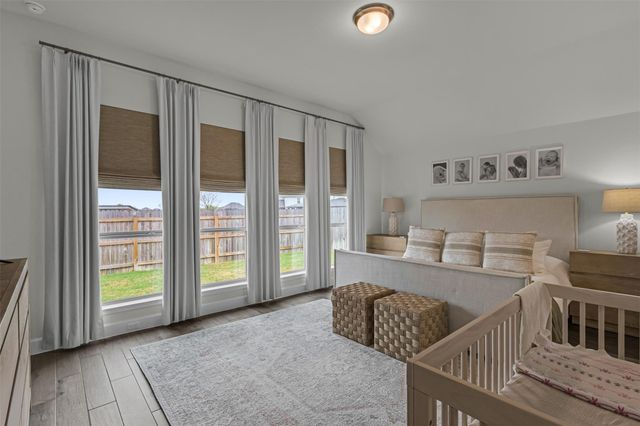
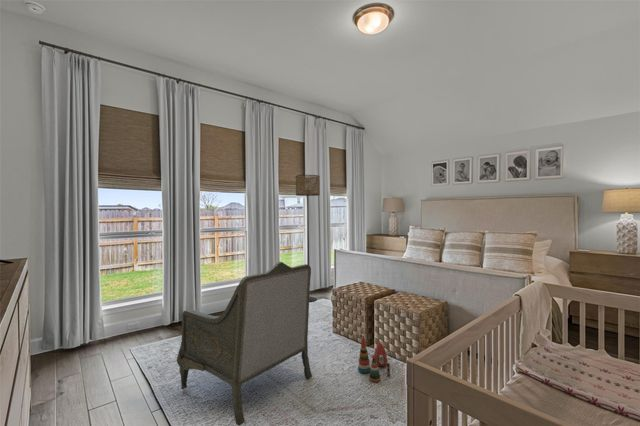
+ armchair [176,261,313,426]
+ floor lamp [295,174,321,303]
+ stacking toy [357,335,391,383]
